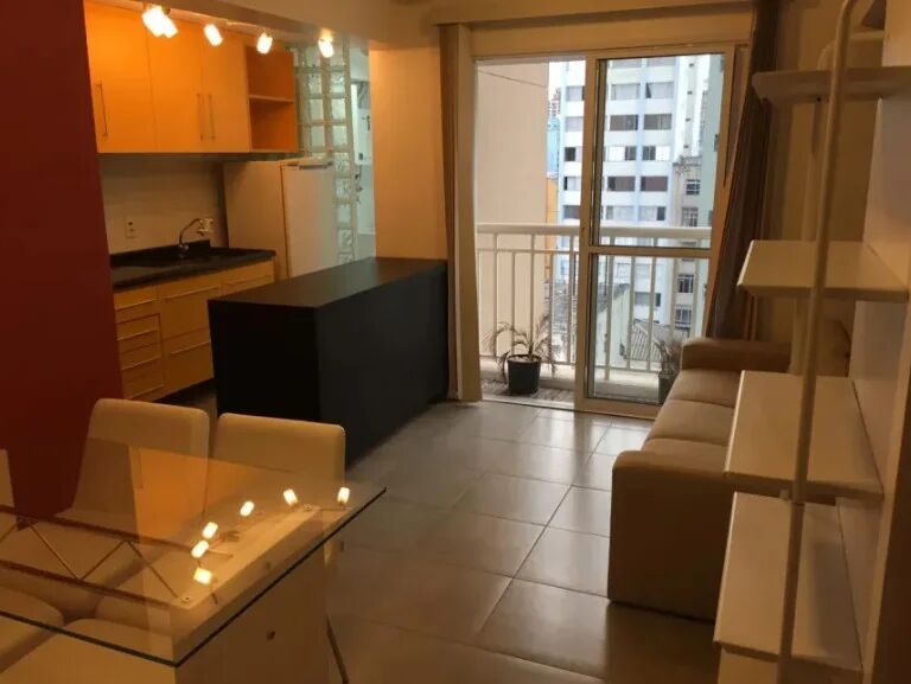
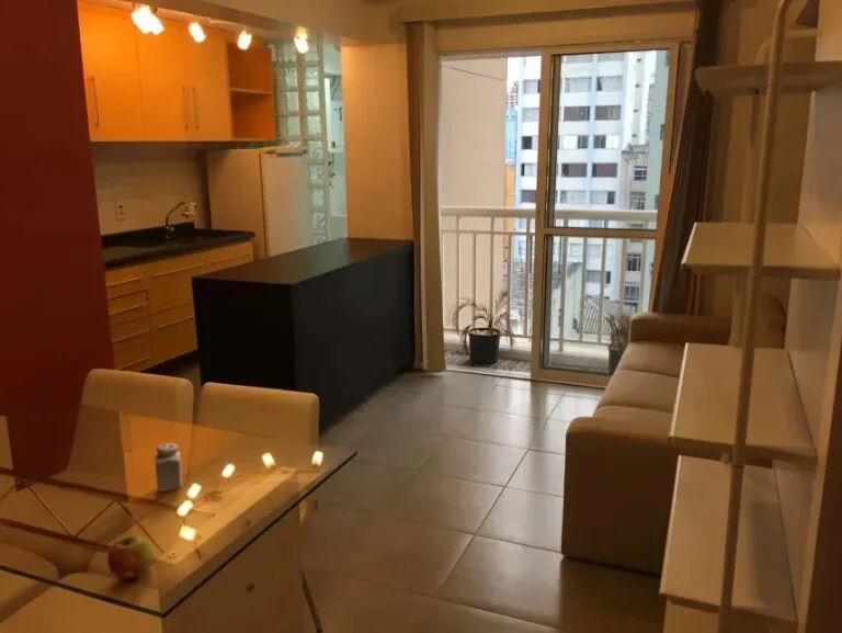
+ fruit [106,534,155,580]
+ salt shaker [153,442,183,493]
